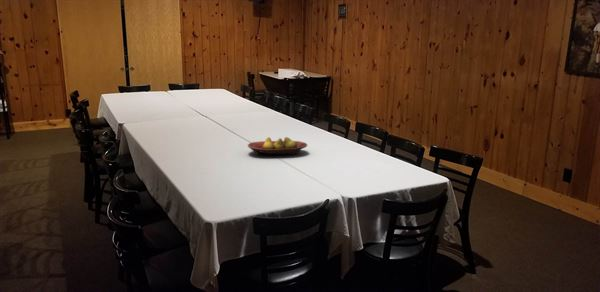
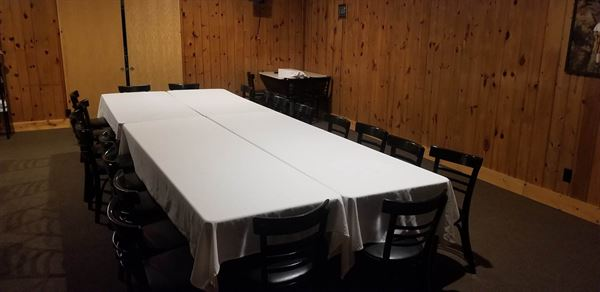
- fruit bowl [247,136,308,157]
